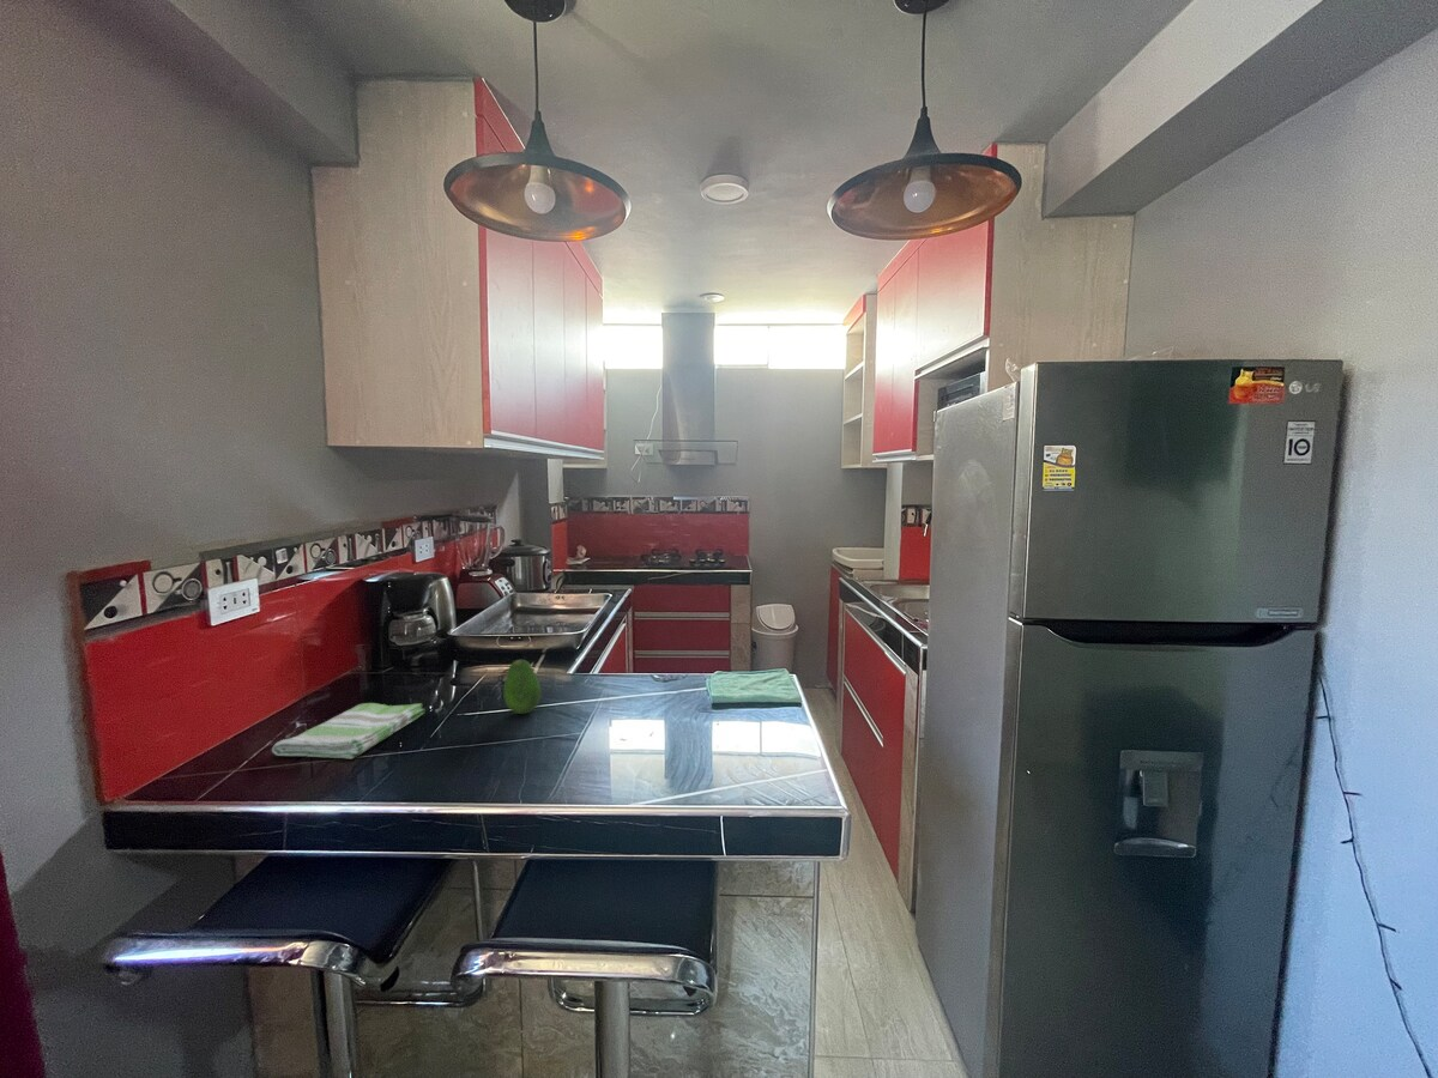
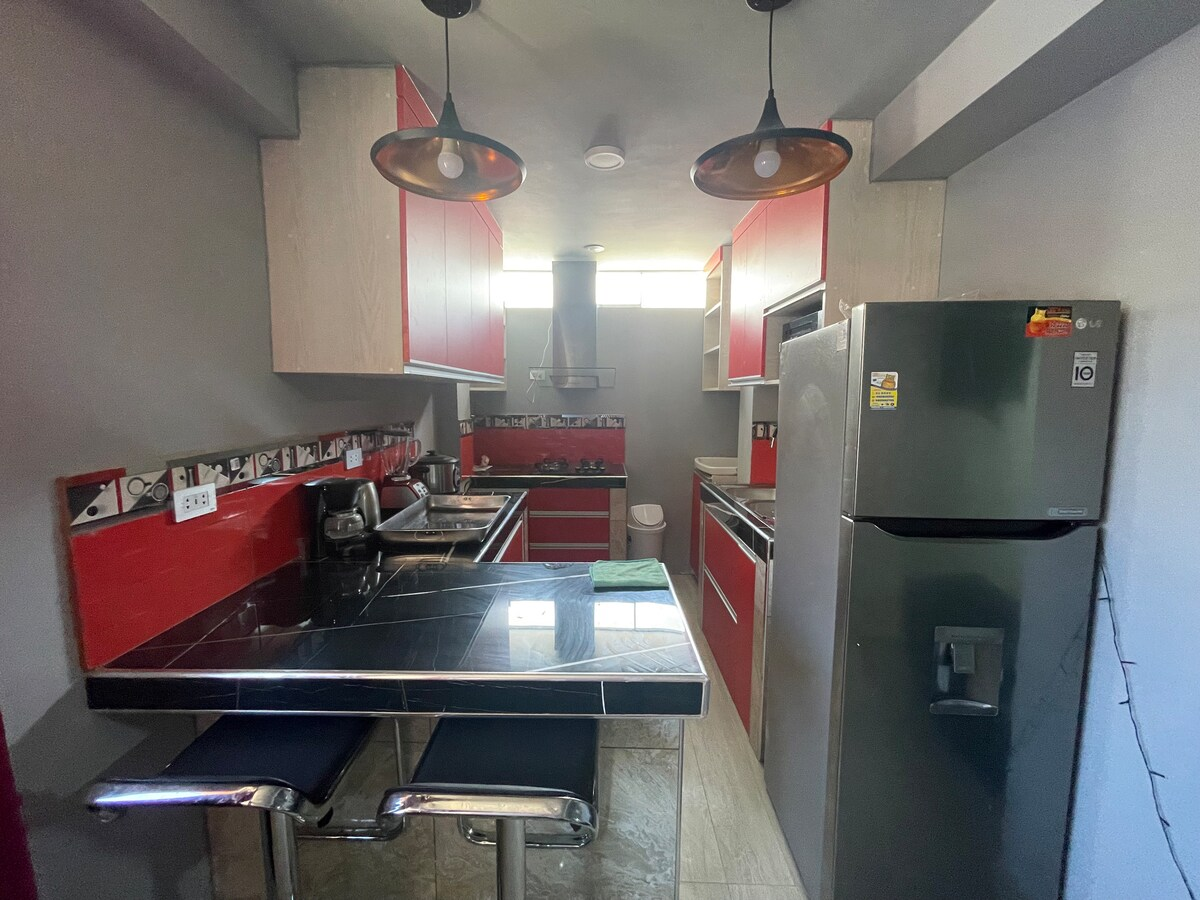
- dish towel [271,702,427,759]
- fruit [502,659,542,715]
